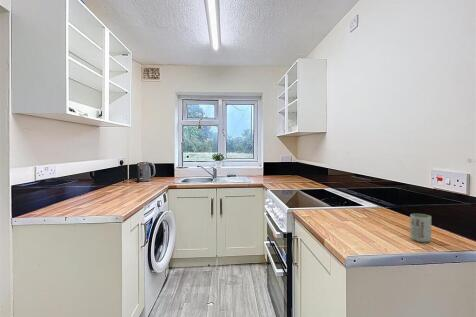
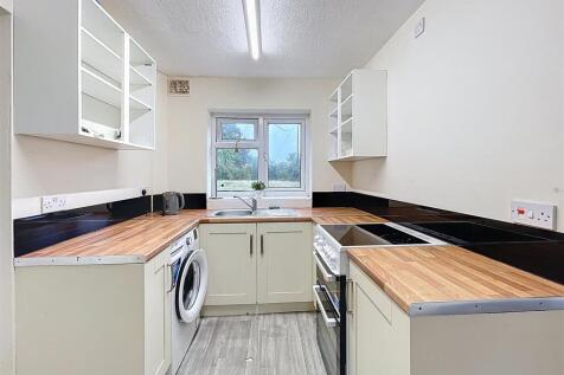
- cup [409,213,432,243]
